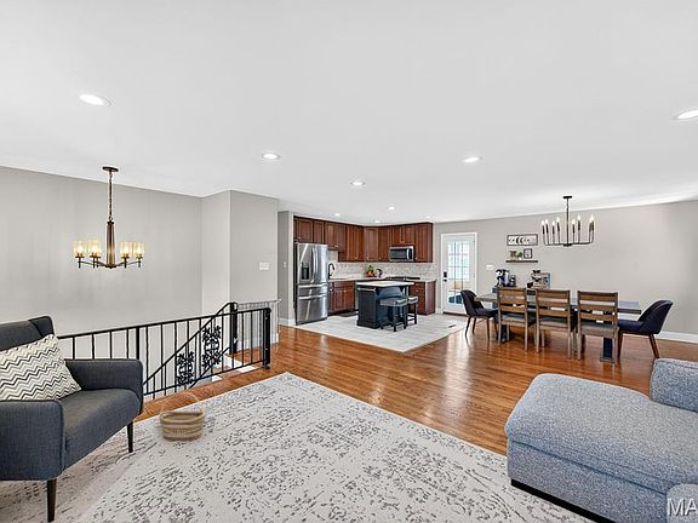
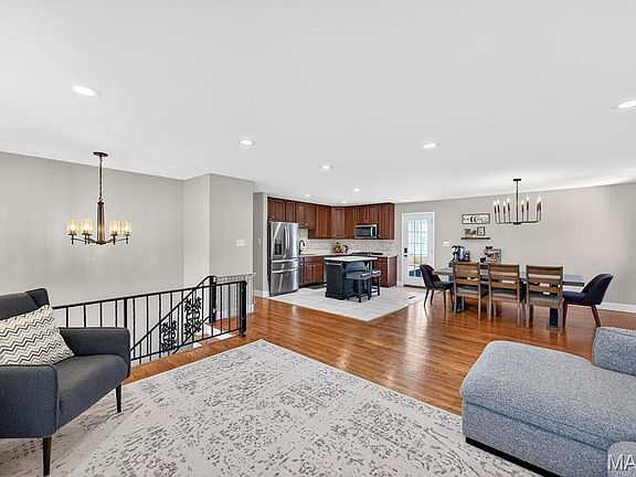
- basket [158,391,207,442]
